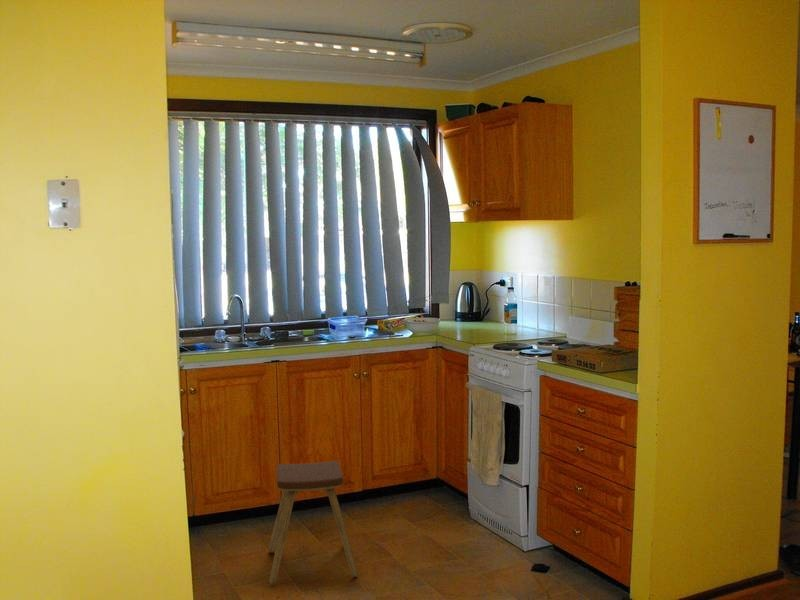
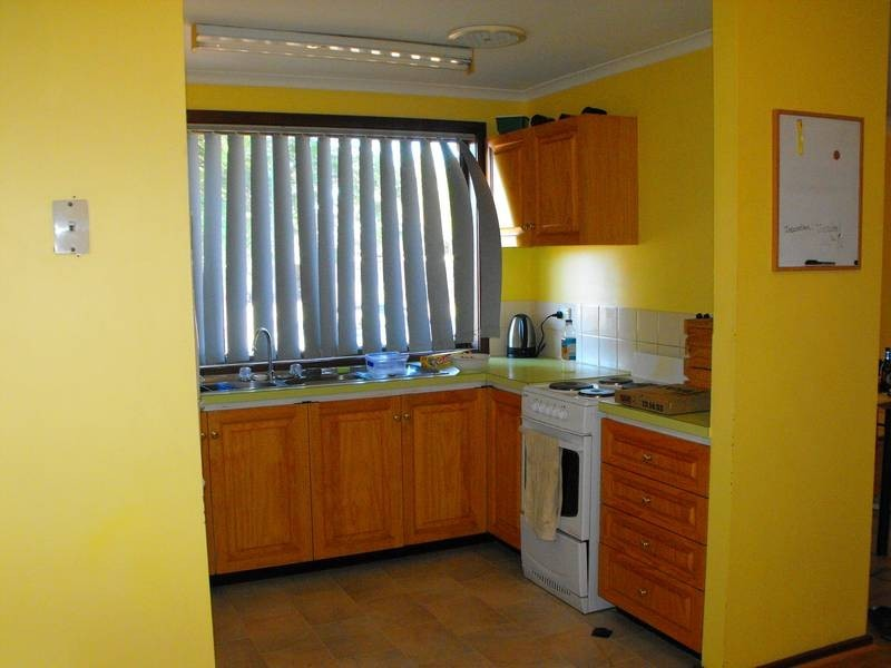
- music stool [268,460,359,585]
